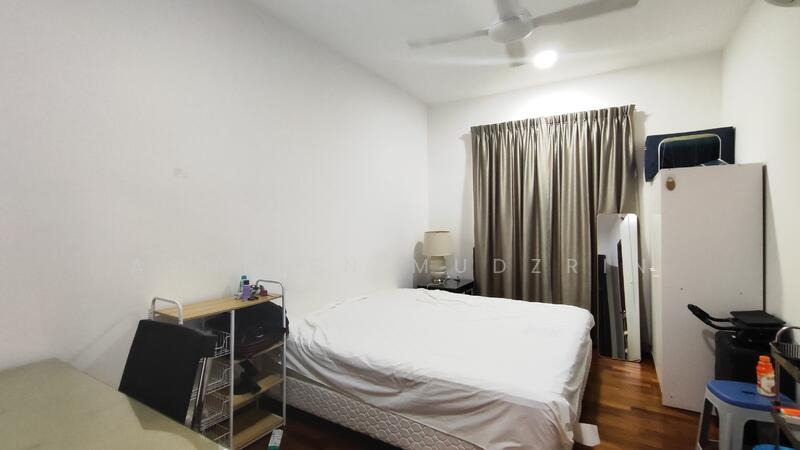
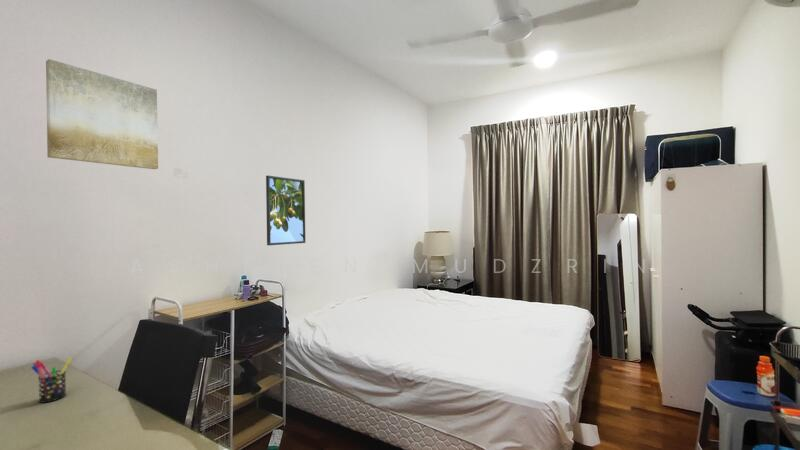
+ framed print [265,175,306,246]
+ pen holder [30,357,73,404]
+ wall art [45,58,159,170]
